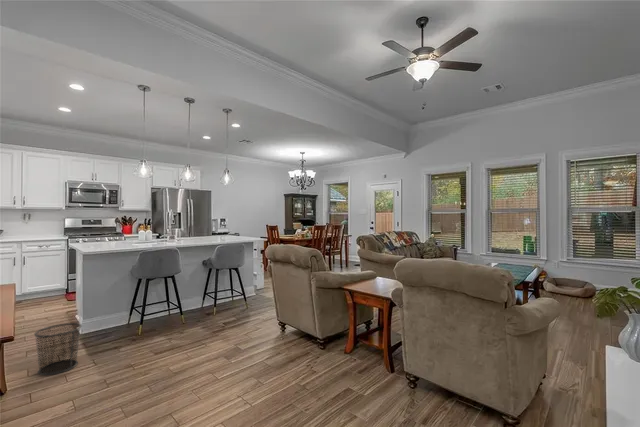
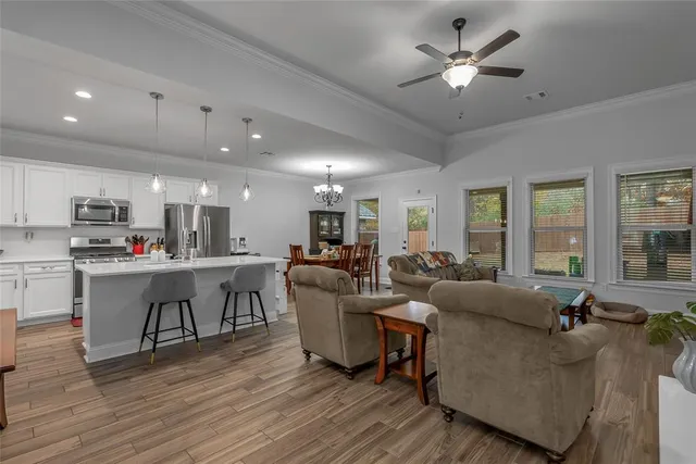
- waste bin [33,322,82,376]
